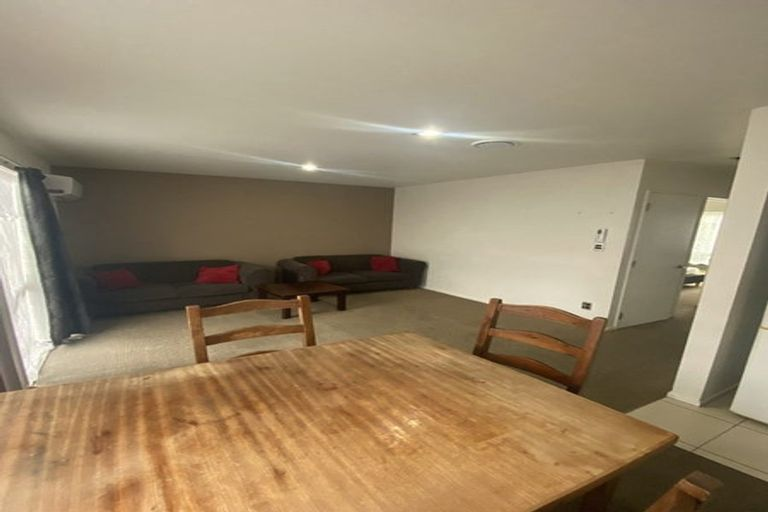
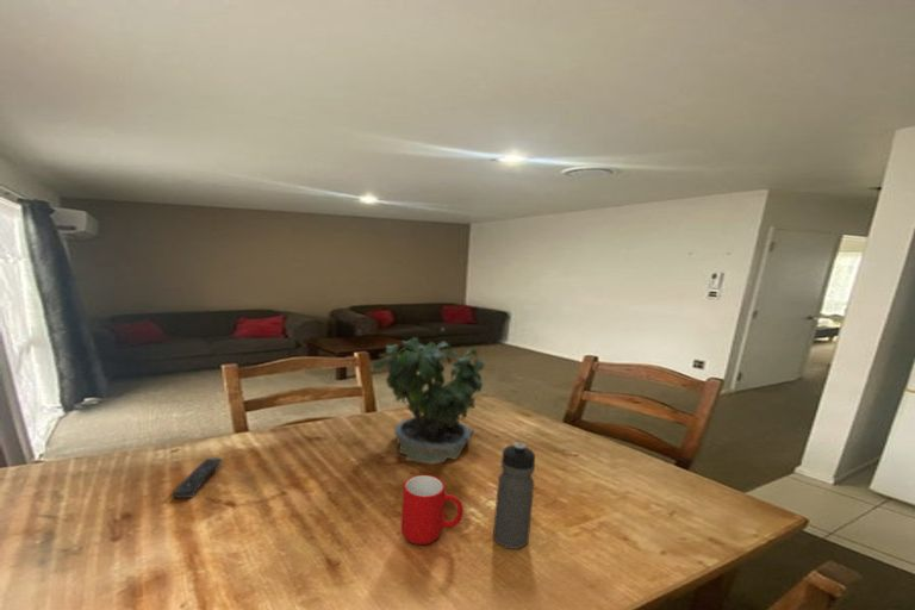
+ potted plant [372,328,486,466]
+ water bottle [492,441,536,550]
+ cup [400,474,463,546]
+ remote control [172,455,223,499]
